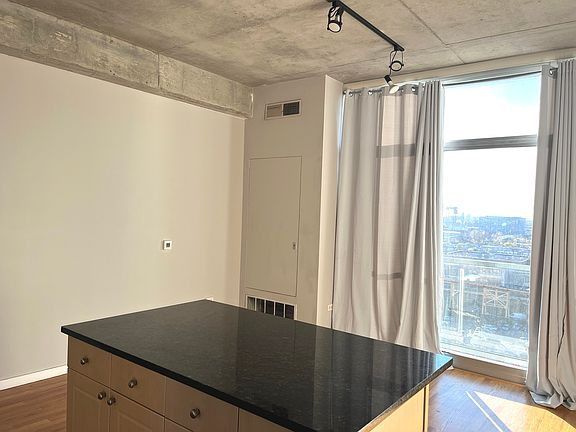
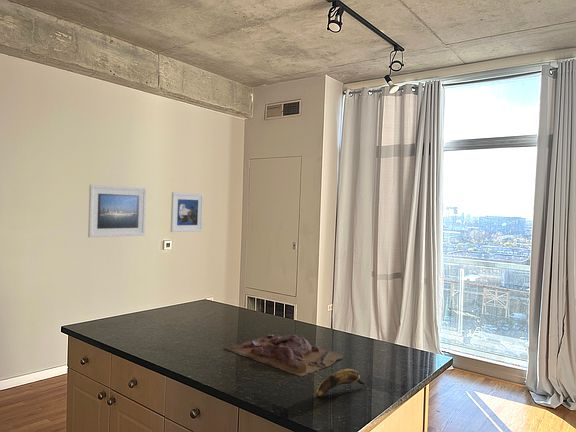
+ cutting board [224,333,345,378]
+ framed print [87,184,147,238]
+ banana [315,368,367,398]
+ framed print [170,191,205,233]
